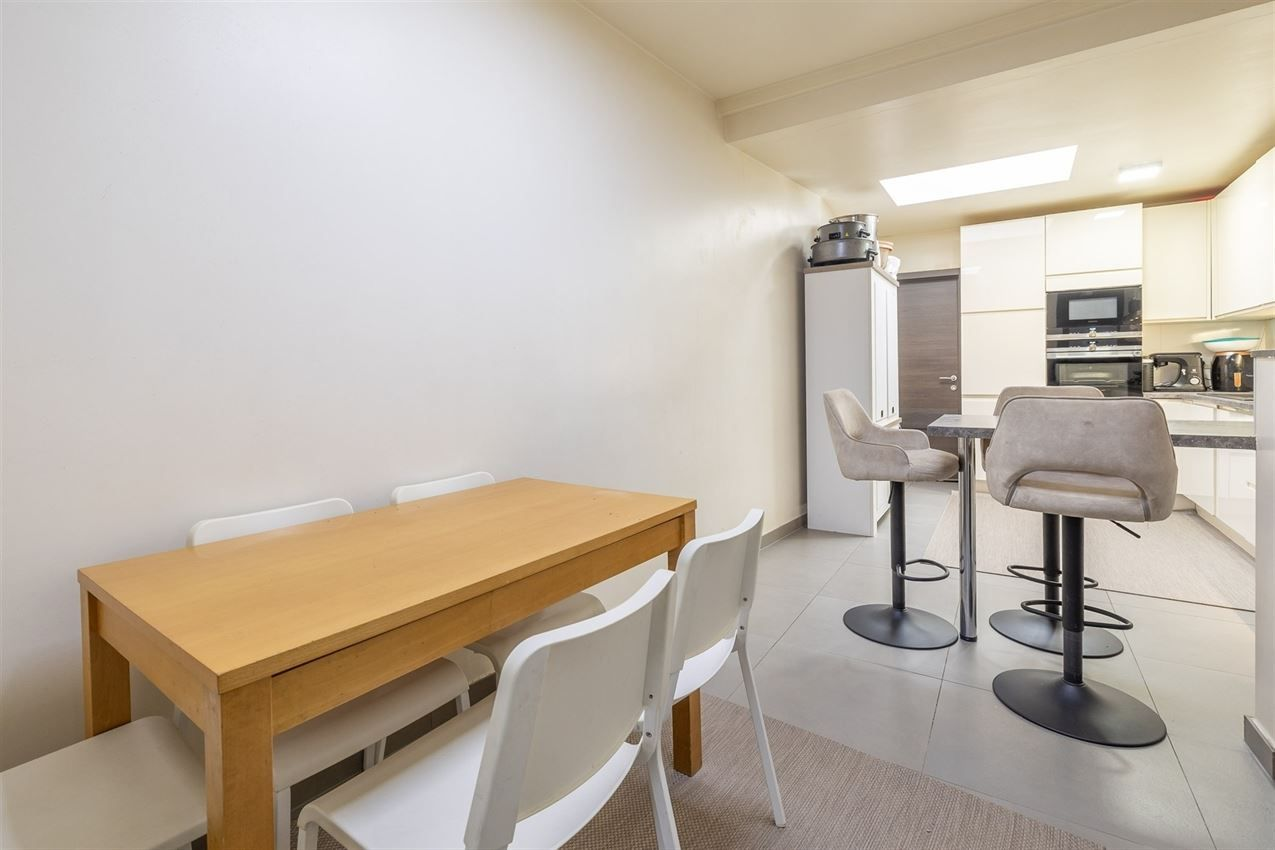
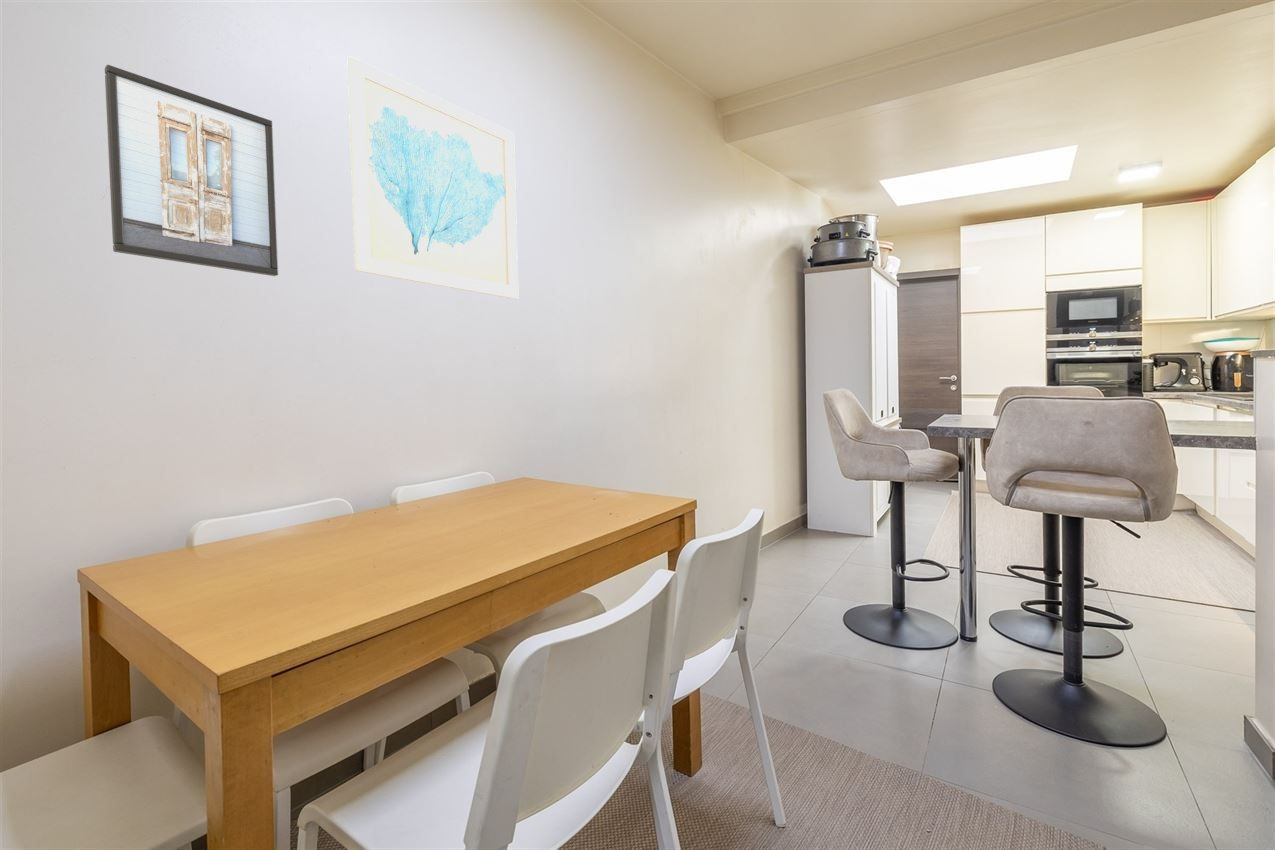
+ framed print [104,64,279,277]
+ wall art [347,55,520,300]
